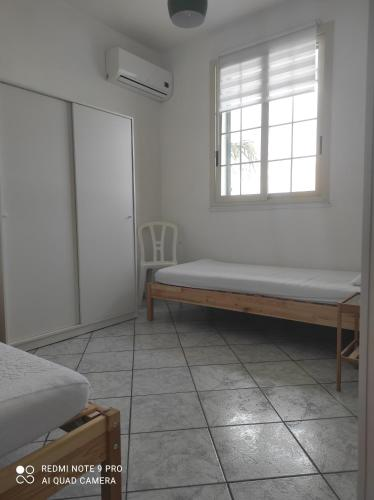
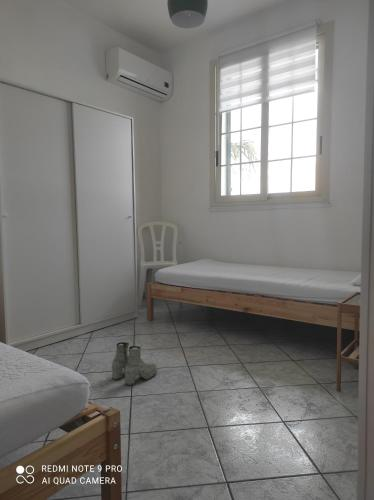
+ boots [111,341,158,386]
